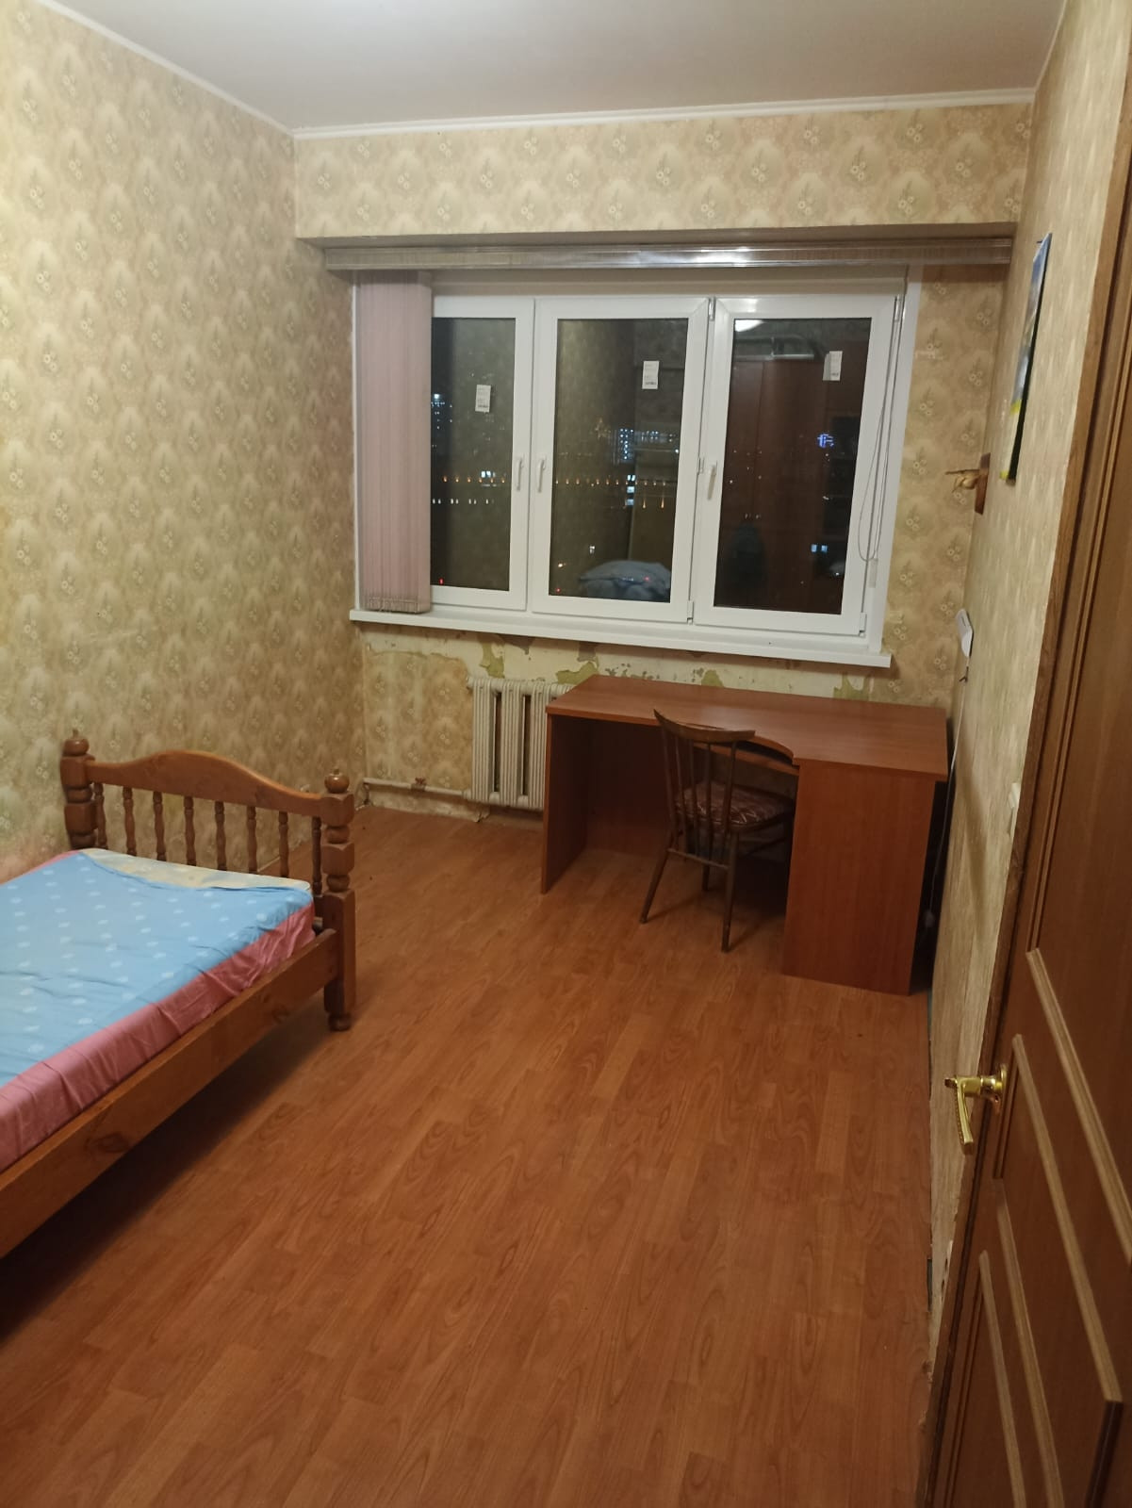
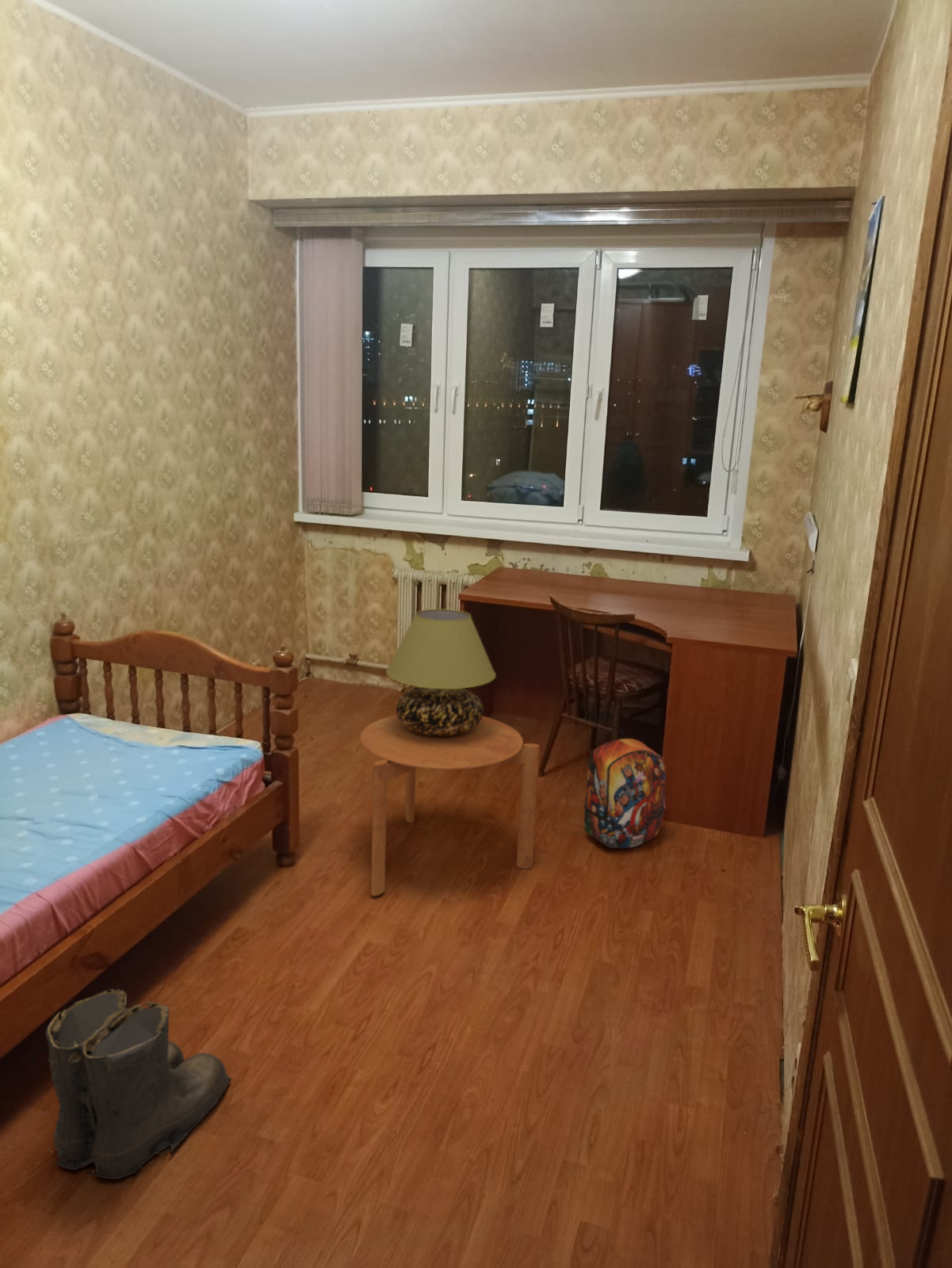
+ table lamp [385,608,496,736]
+ backpack [583,724,667,850]
+ side table [359,714,541,896]
+ boots [45,988,232,1180]
